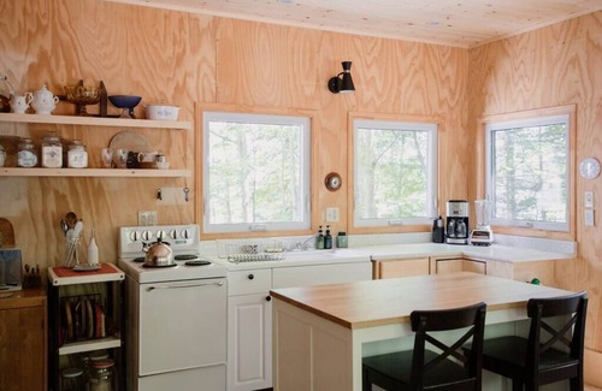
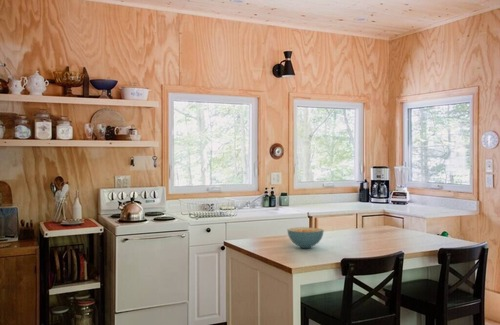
+ cereal bowl [286,226,325,249]
